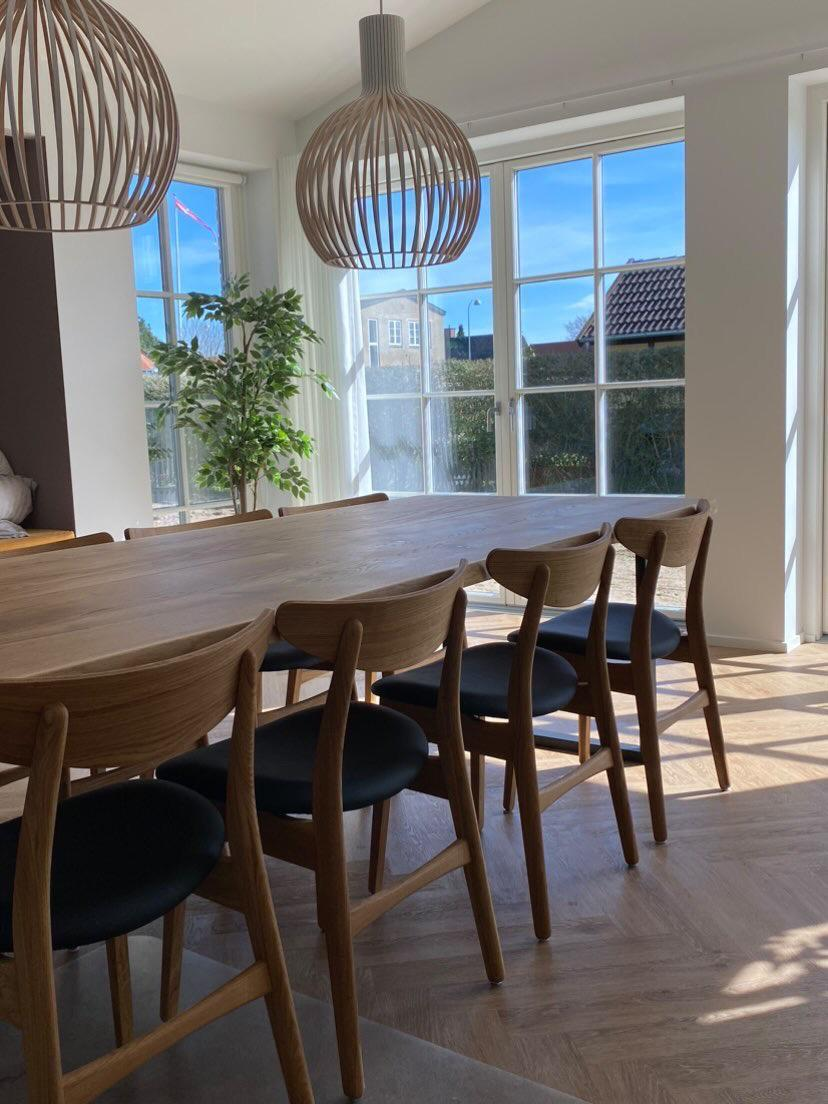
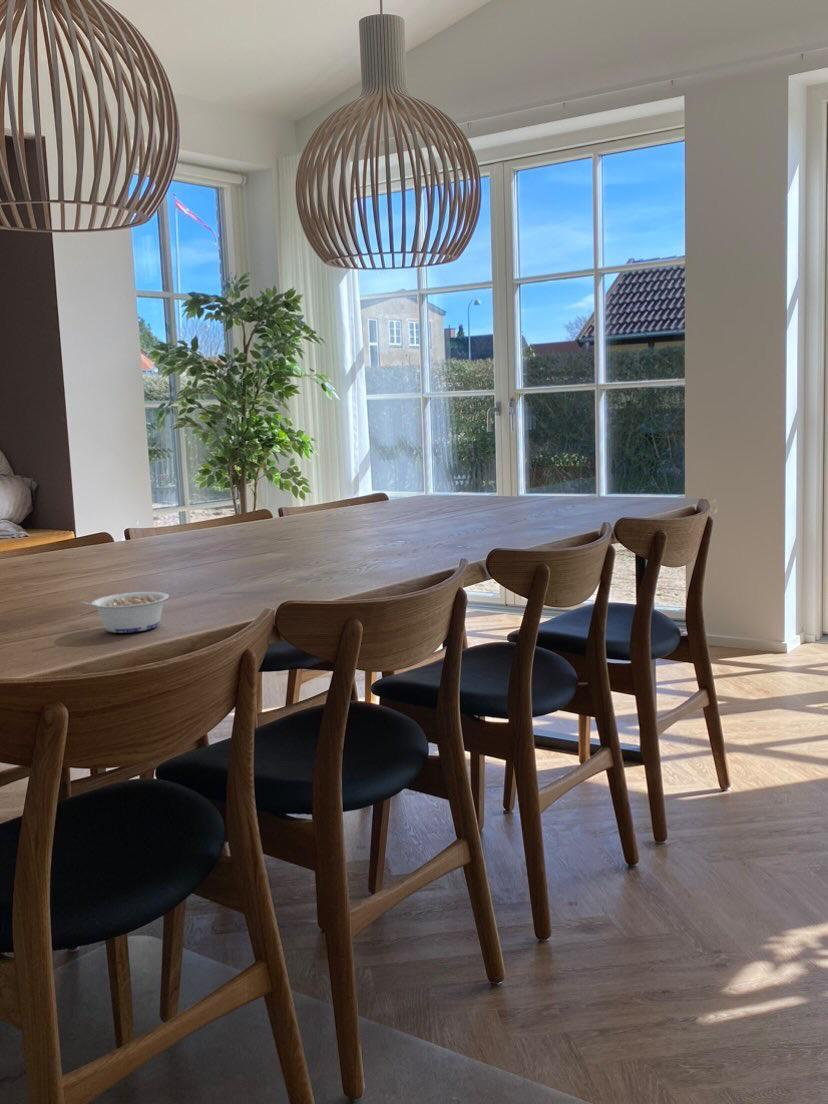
+ legume [81,591,170,634]
